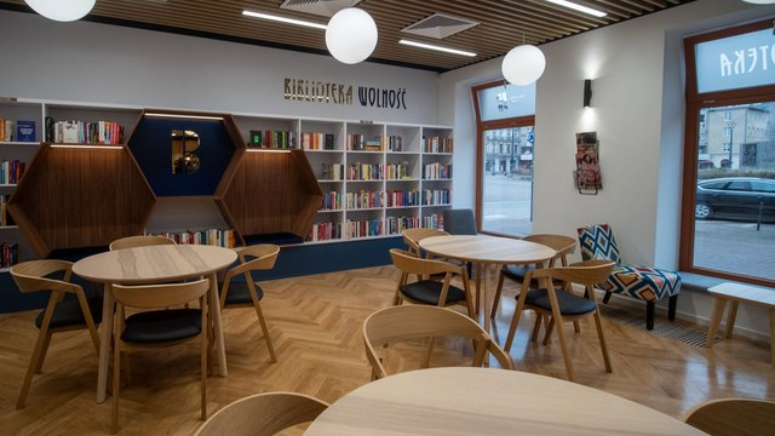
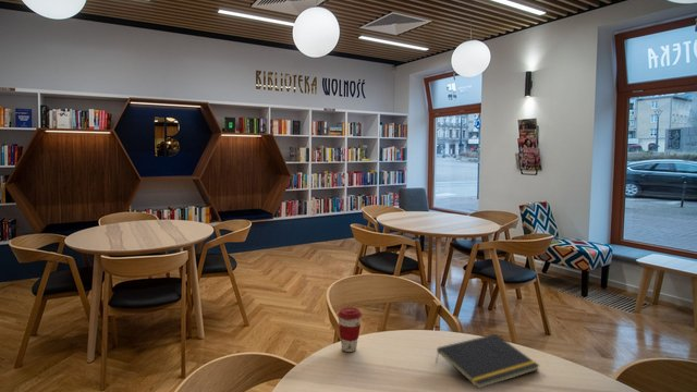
+ notepad [435,333,541,390]
+ coffee cup [337,306,363,353]
